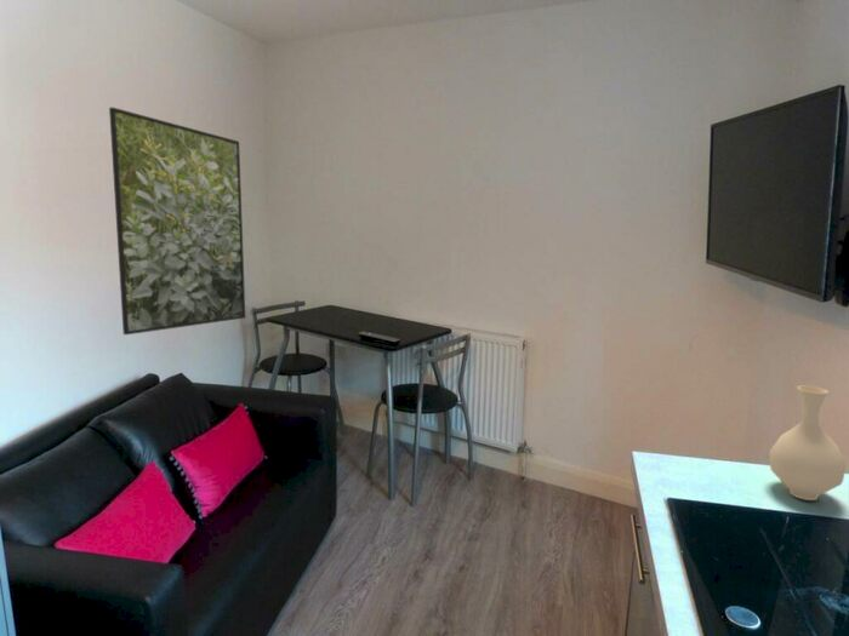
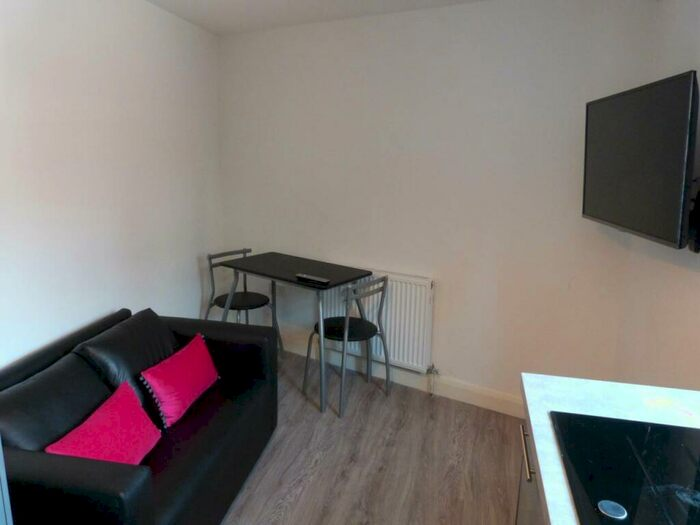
- vase [769,385,848,502]
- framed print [108,107,246,336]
